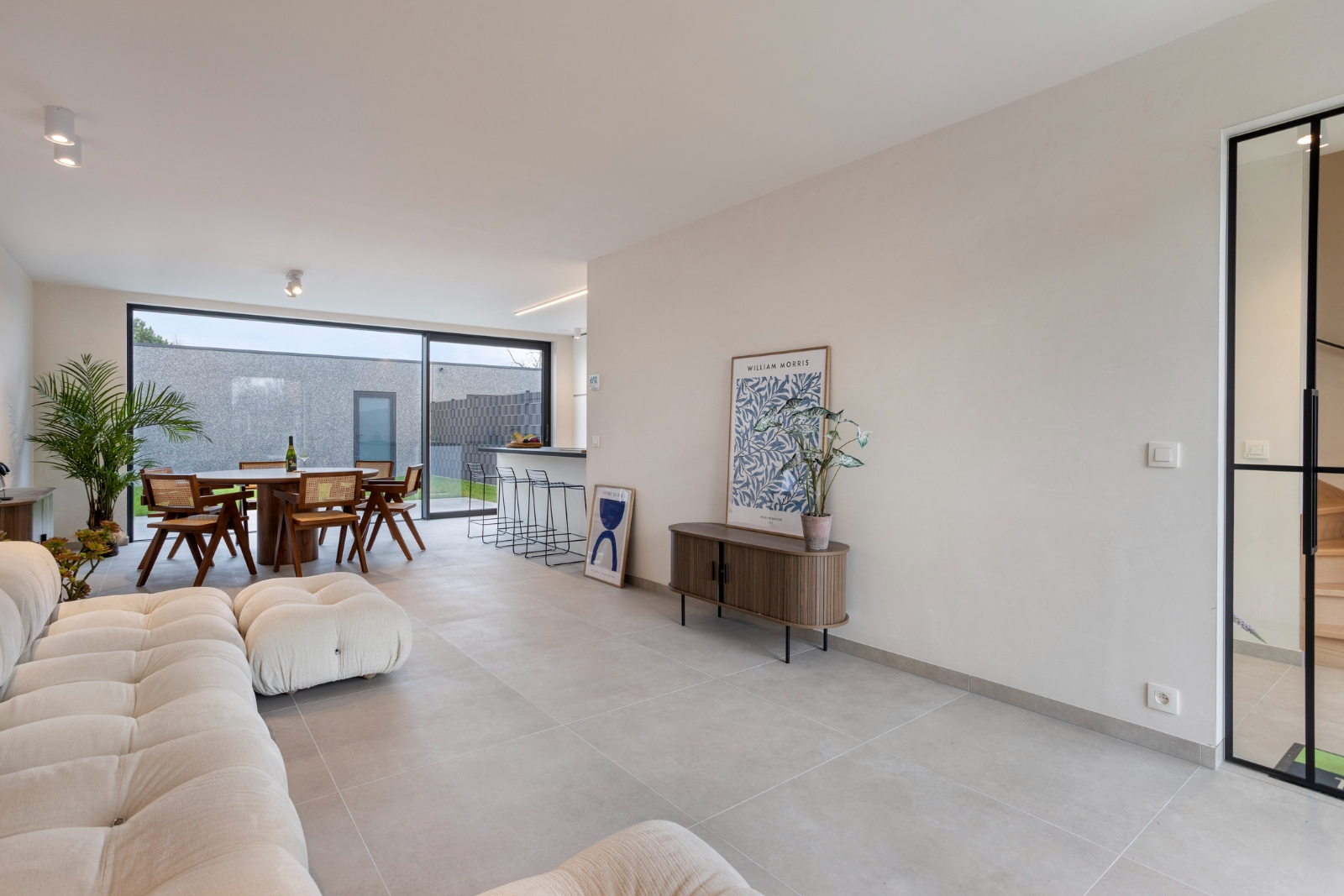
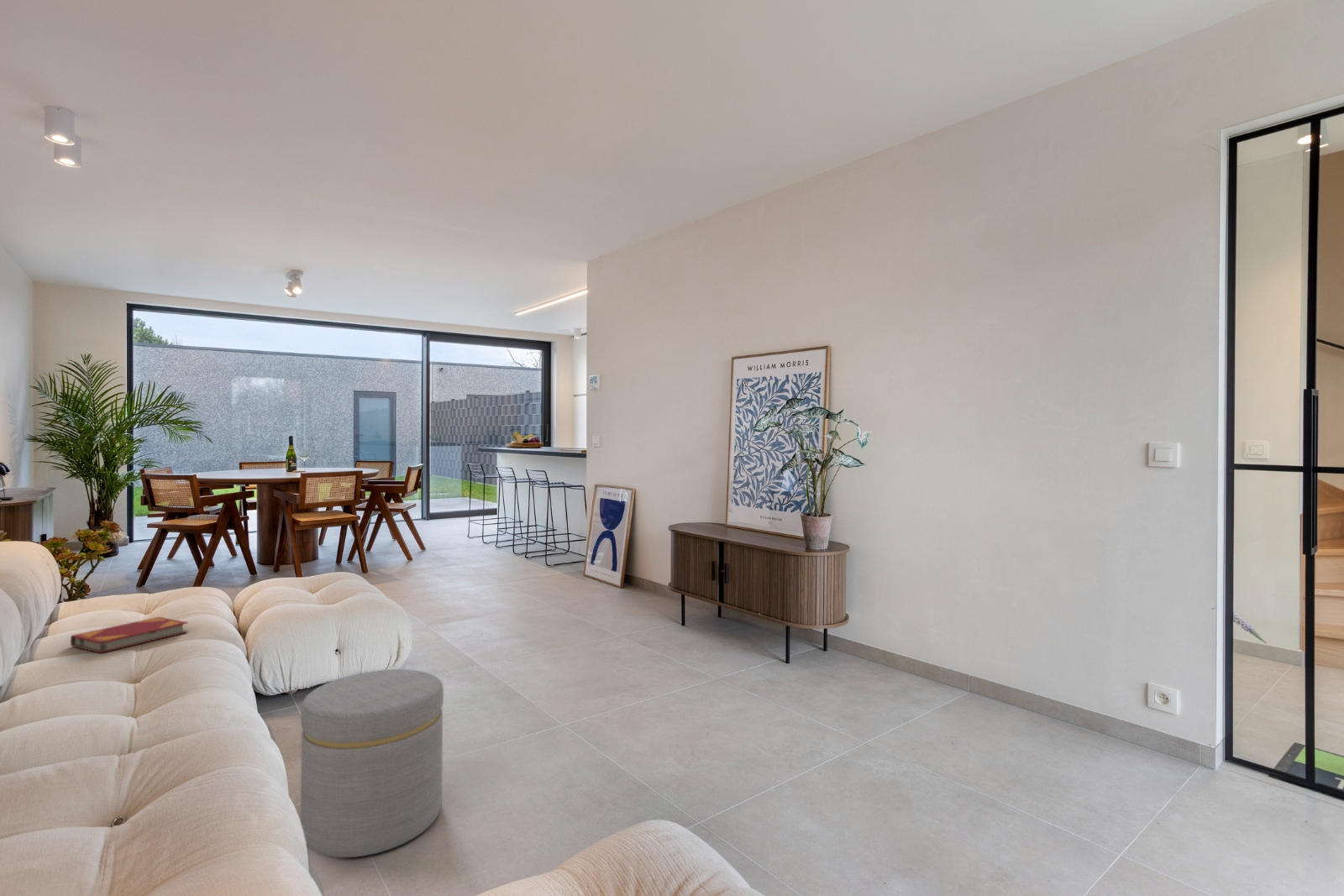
+ hardback book [70,616,189,654]
+ ottoman [300,668,444,858]
